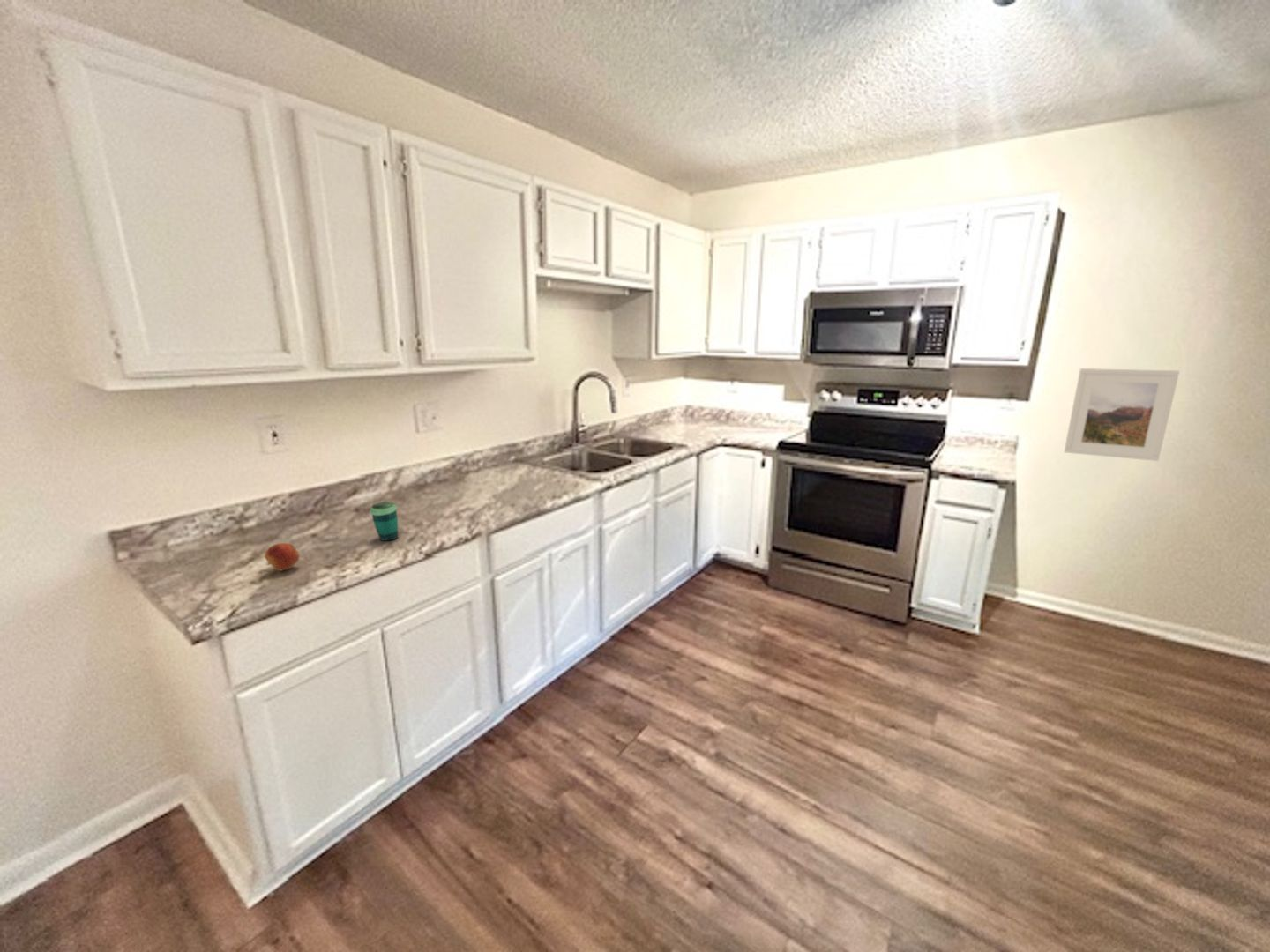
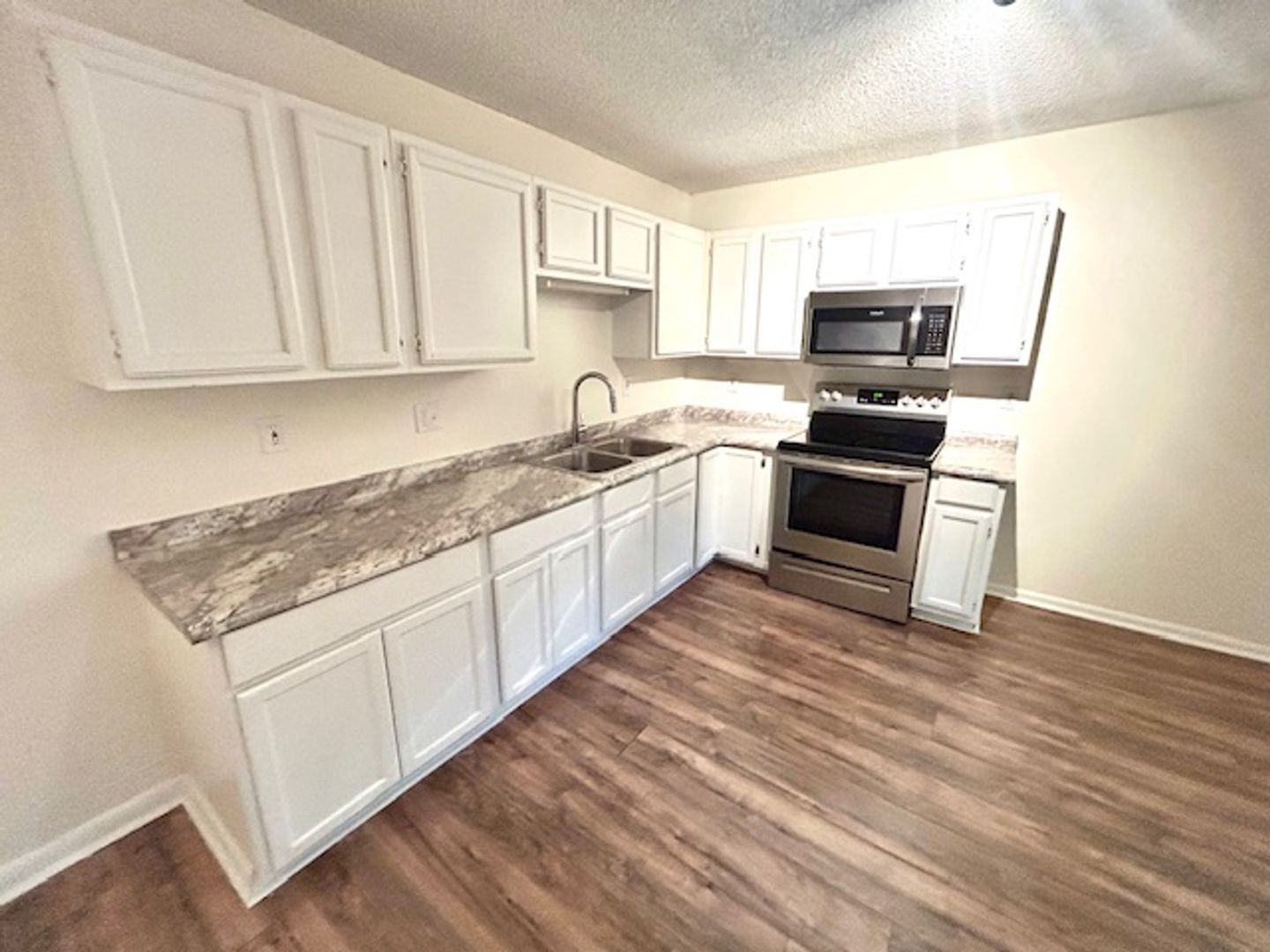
- fruit [264,542,301,571]
- cup [370,501,400,541]
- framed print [1064,368,1180,462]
